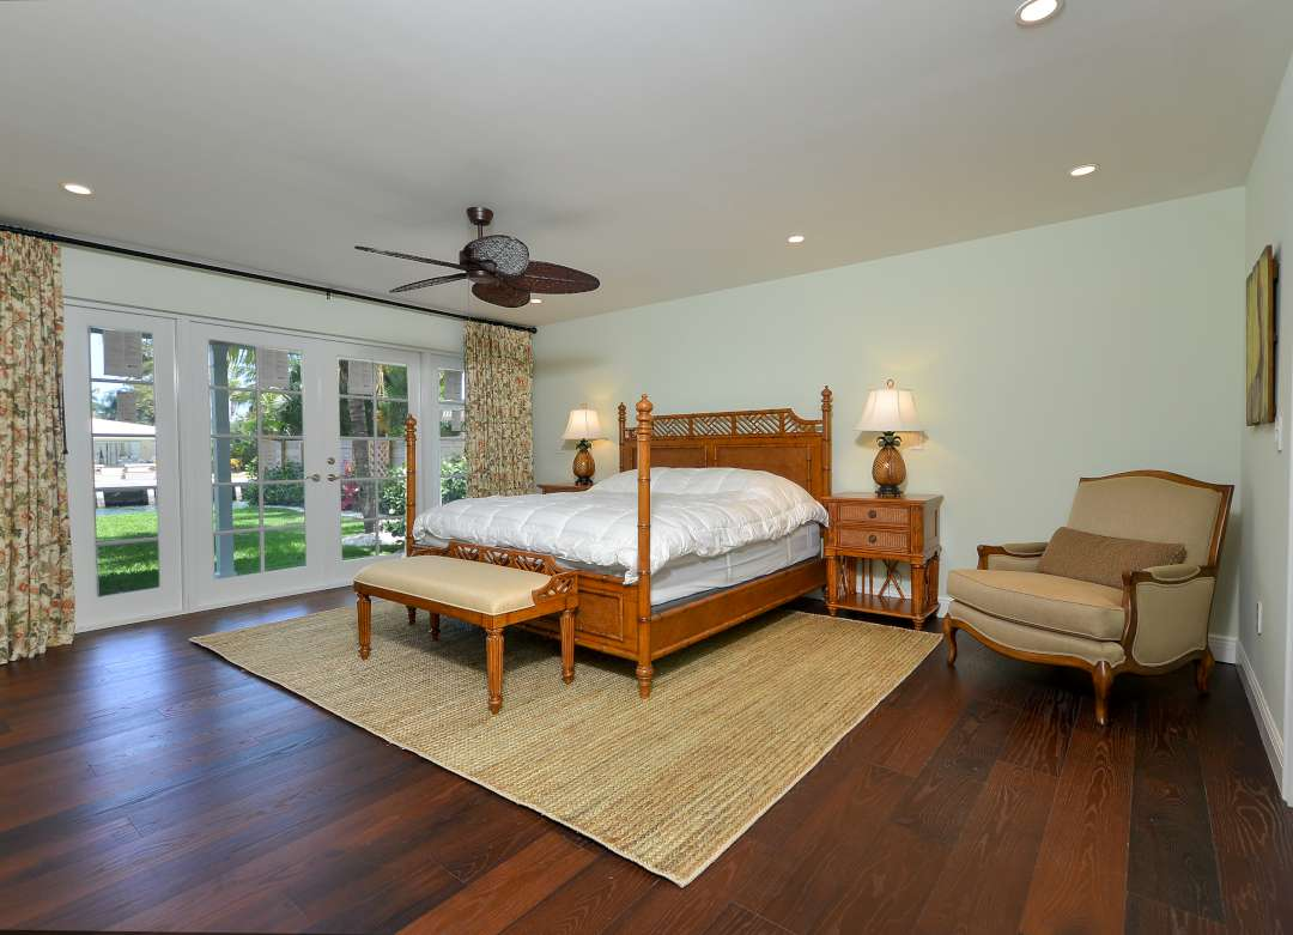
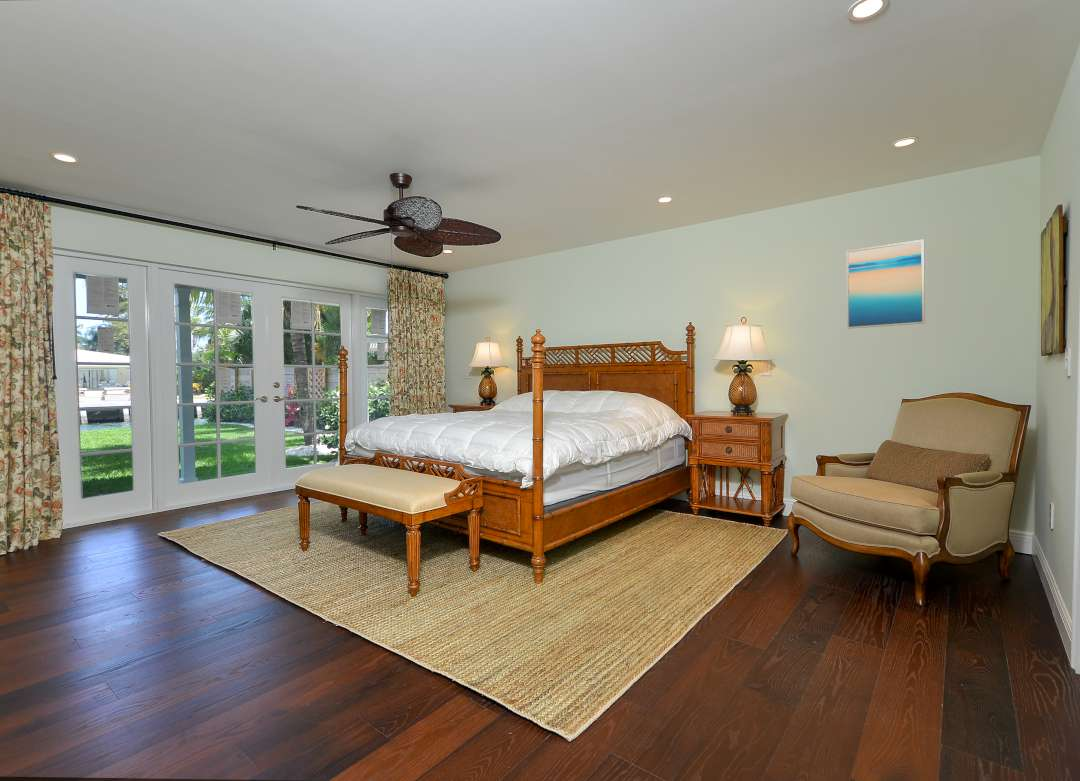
+ wall art [846,239,926,330]
